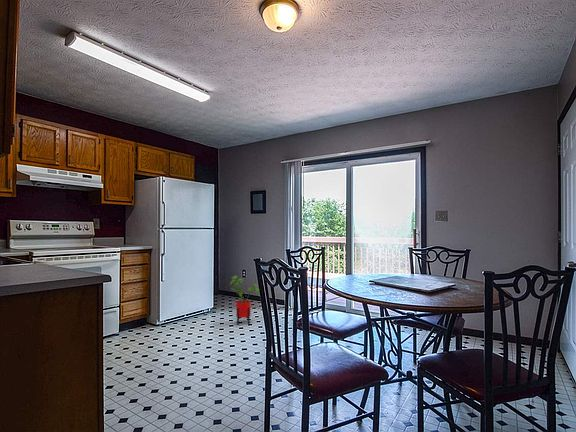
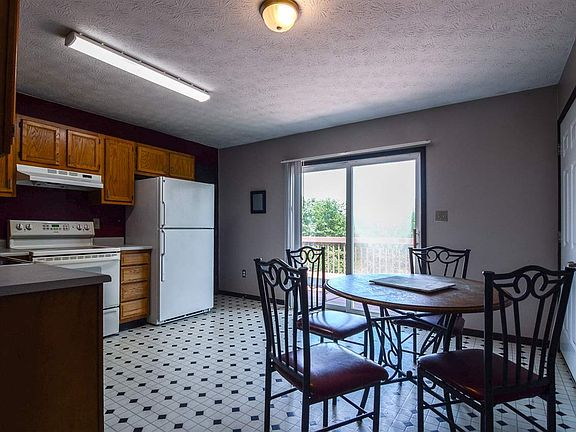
- house plant [229,275,260,326]
